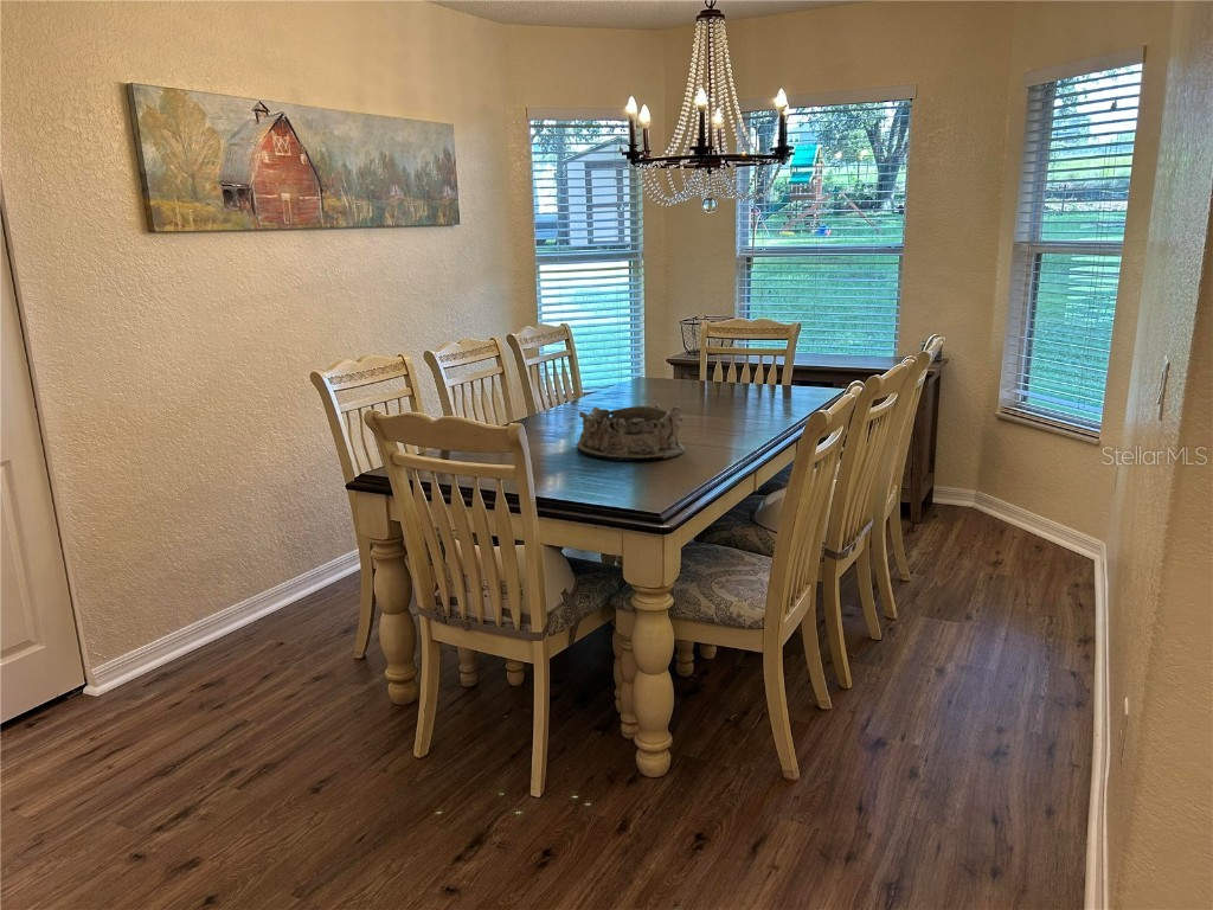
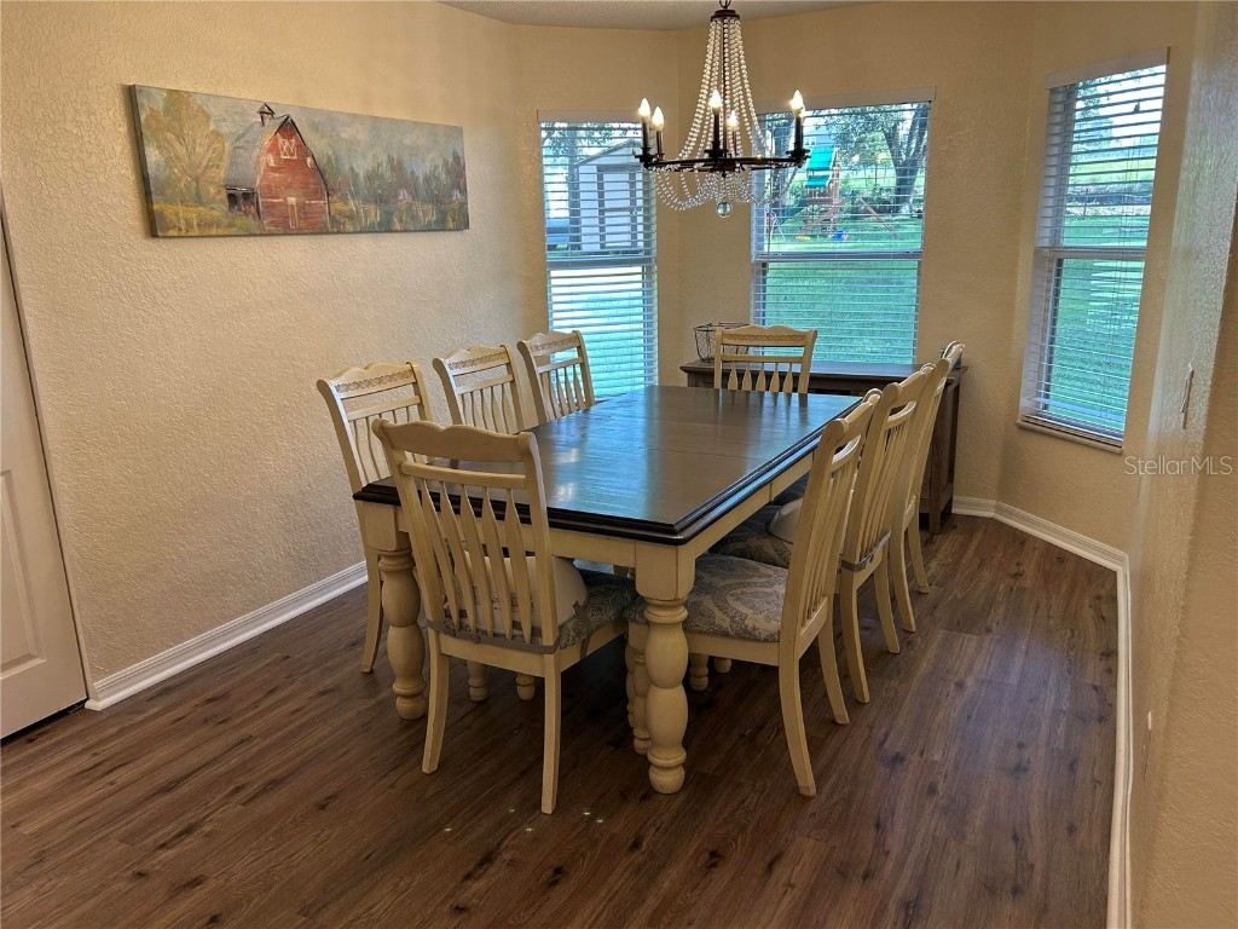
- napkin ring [576,404,686,461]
